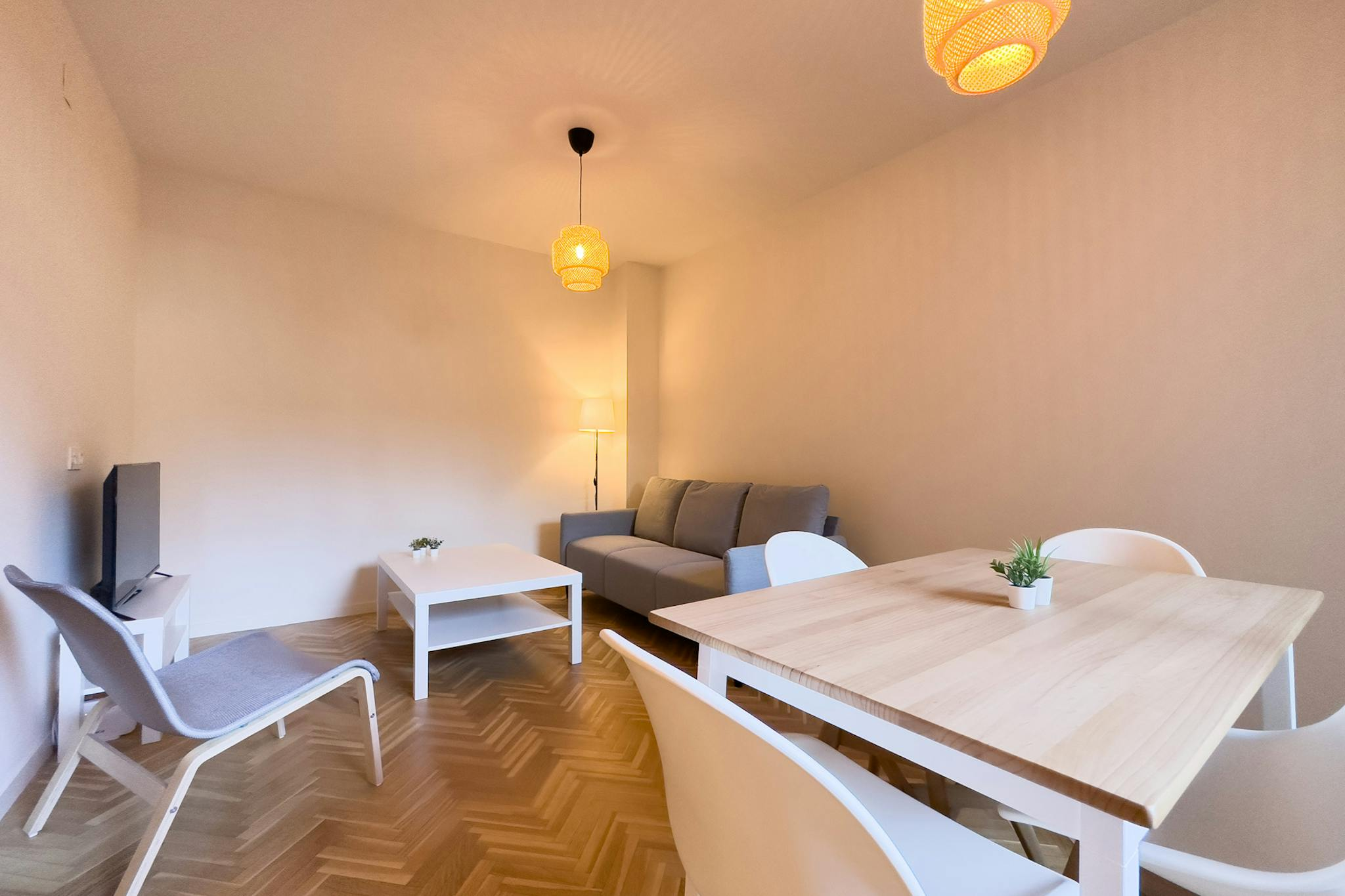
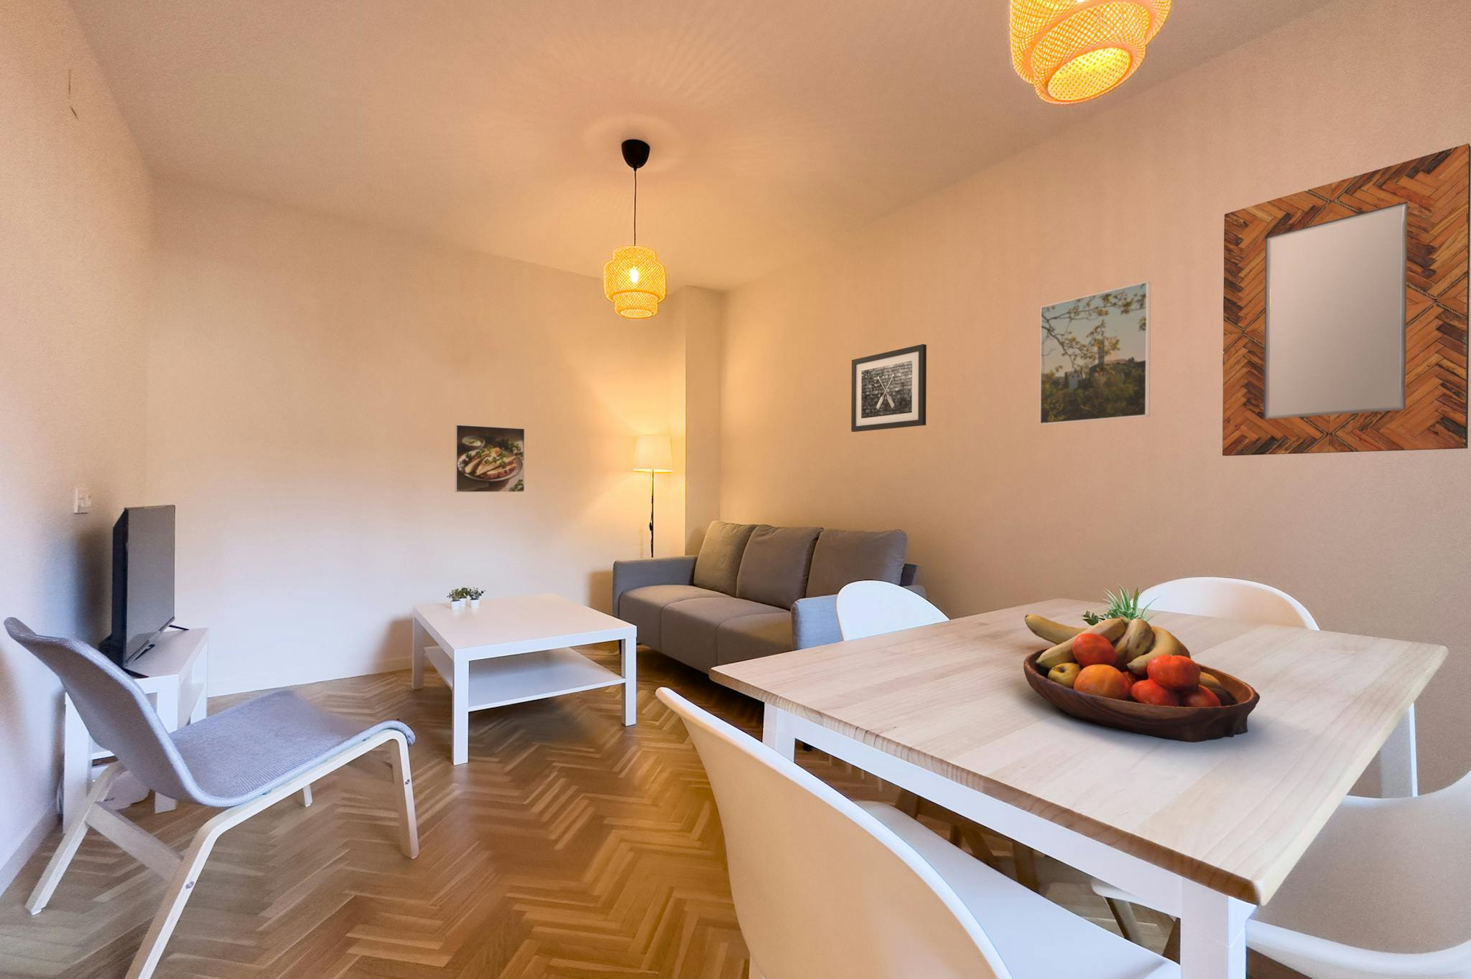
+ wall art [851,343,927,433]
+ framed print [1039,281,1152,425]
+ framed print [455,424,526,493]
+ home mirror [1222,143,1471,457]
+ fruit bowl [1023,613,1261,742]
